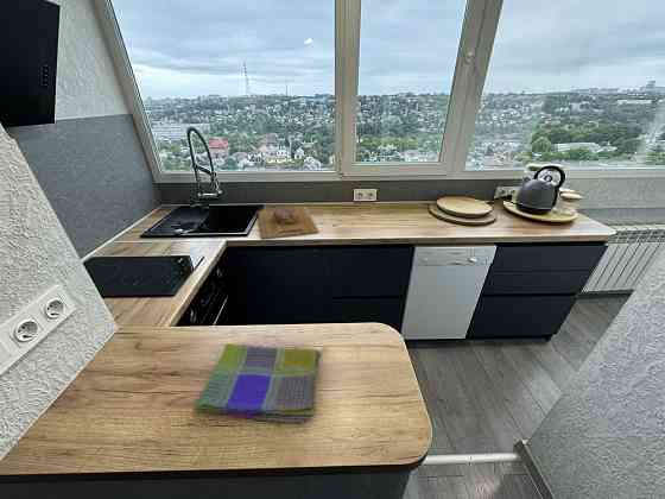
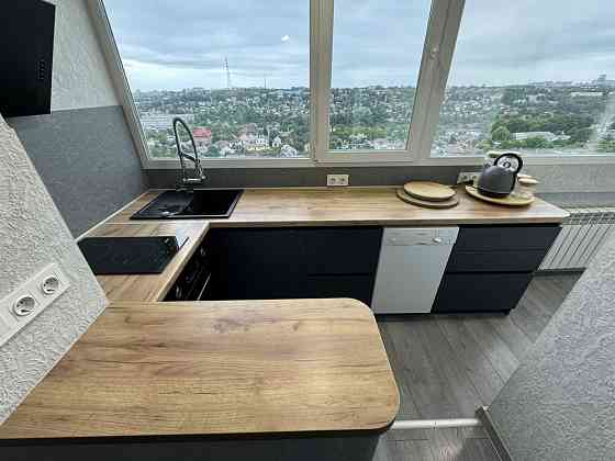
- dish towel [192,342,322,424]
- cutting board [258,206,321,240]
